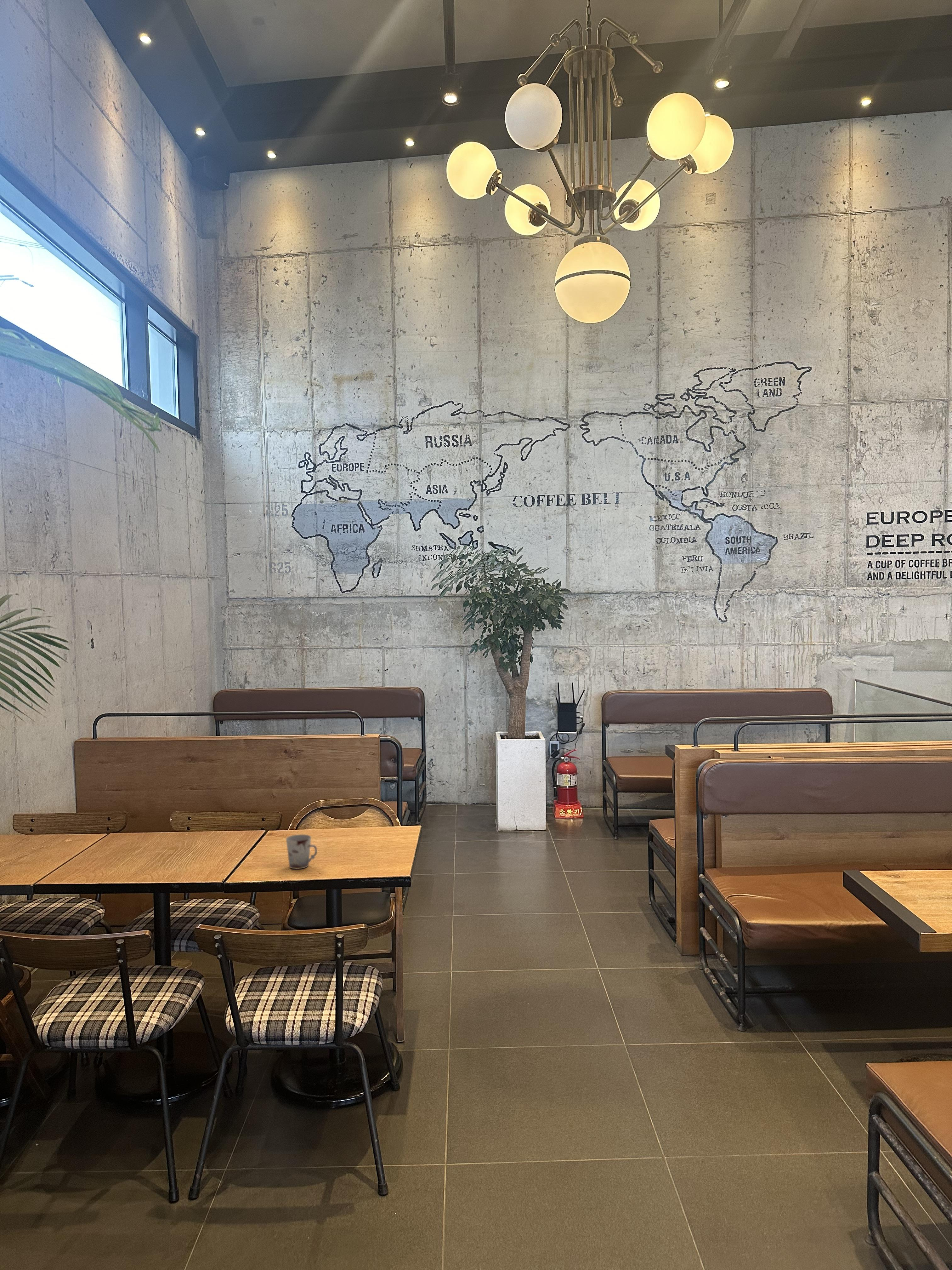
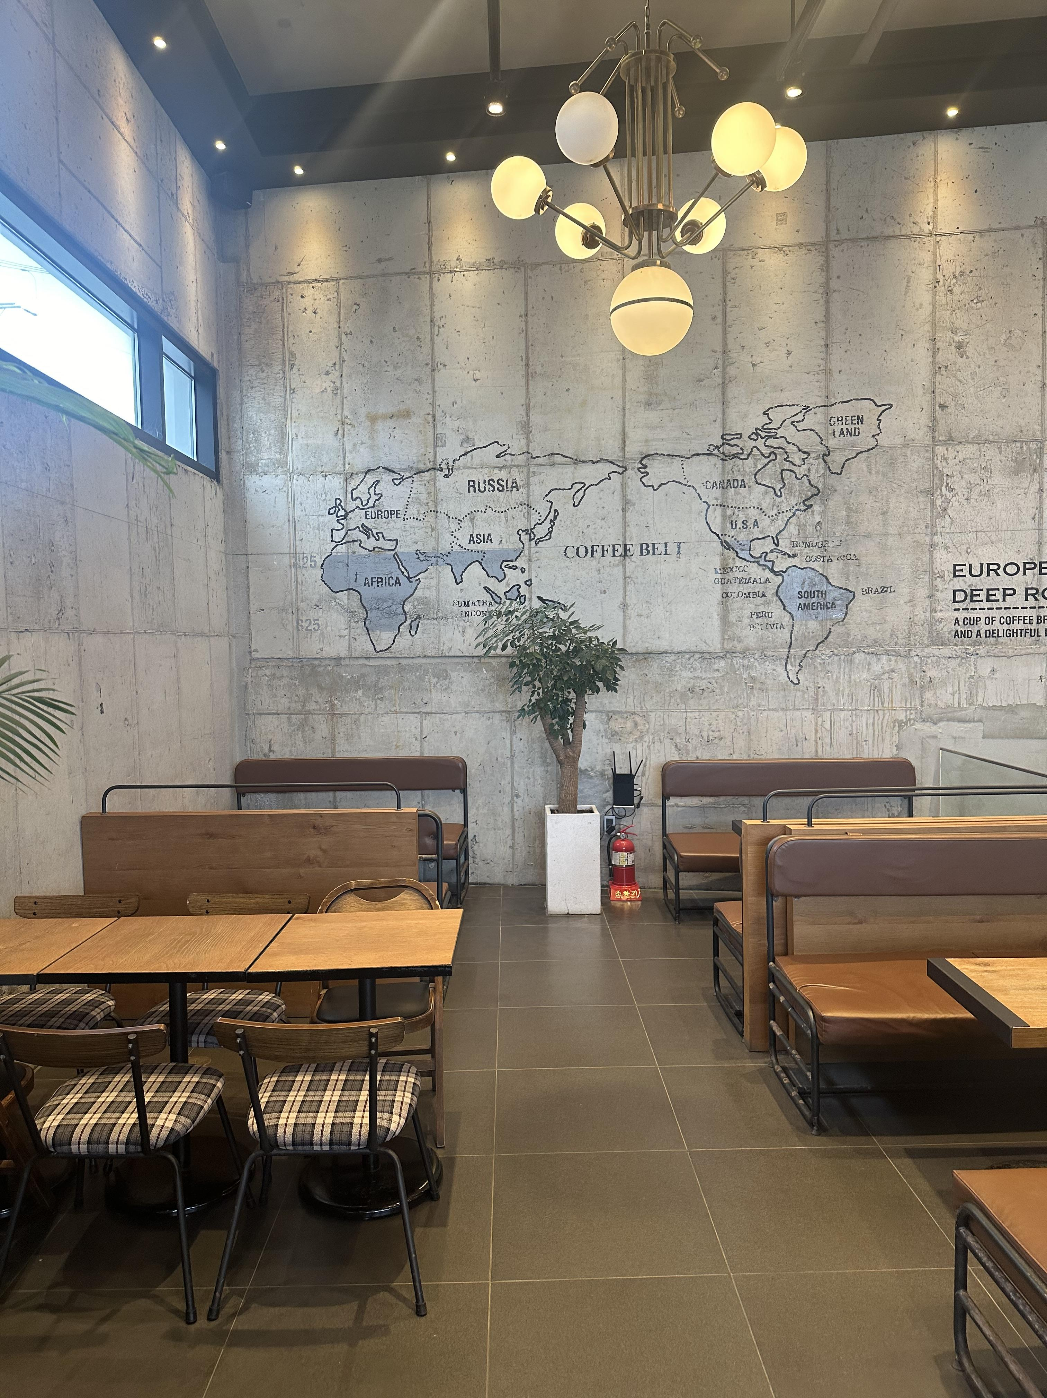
- cup [286,834,318,869]
